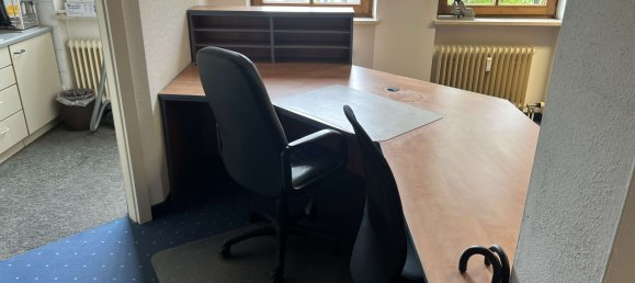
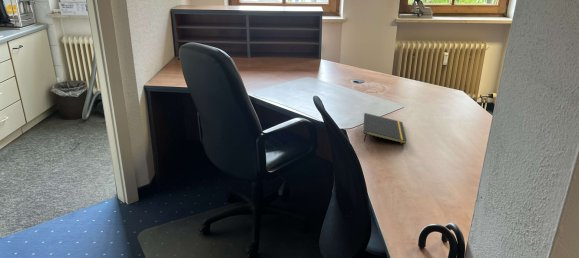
+ notepad [363,112,408,145]
